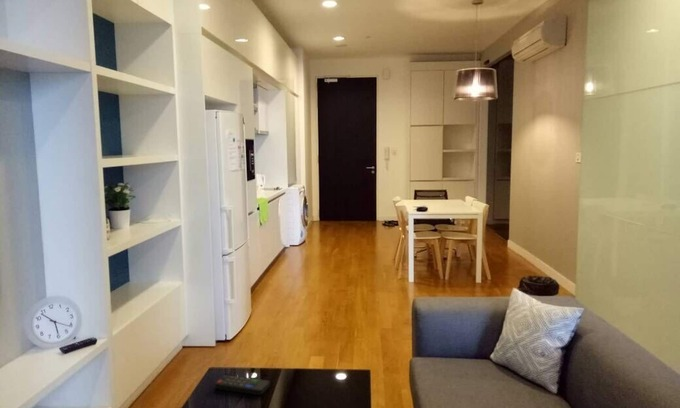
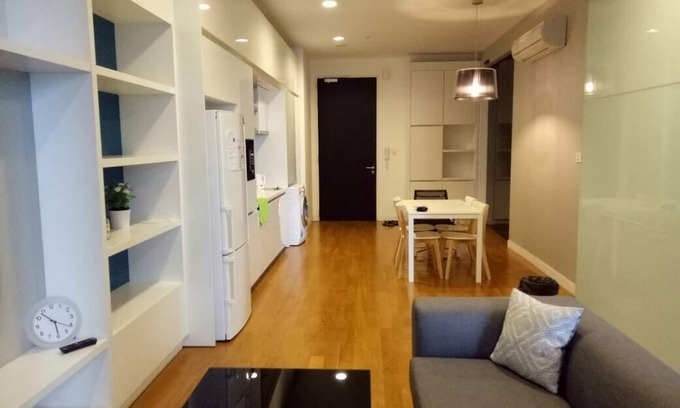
- remote control [214,374,271,396]
